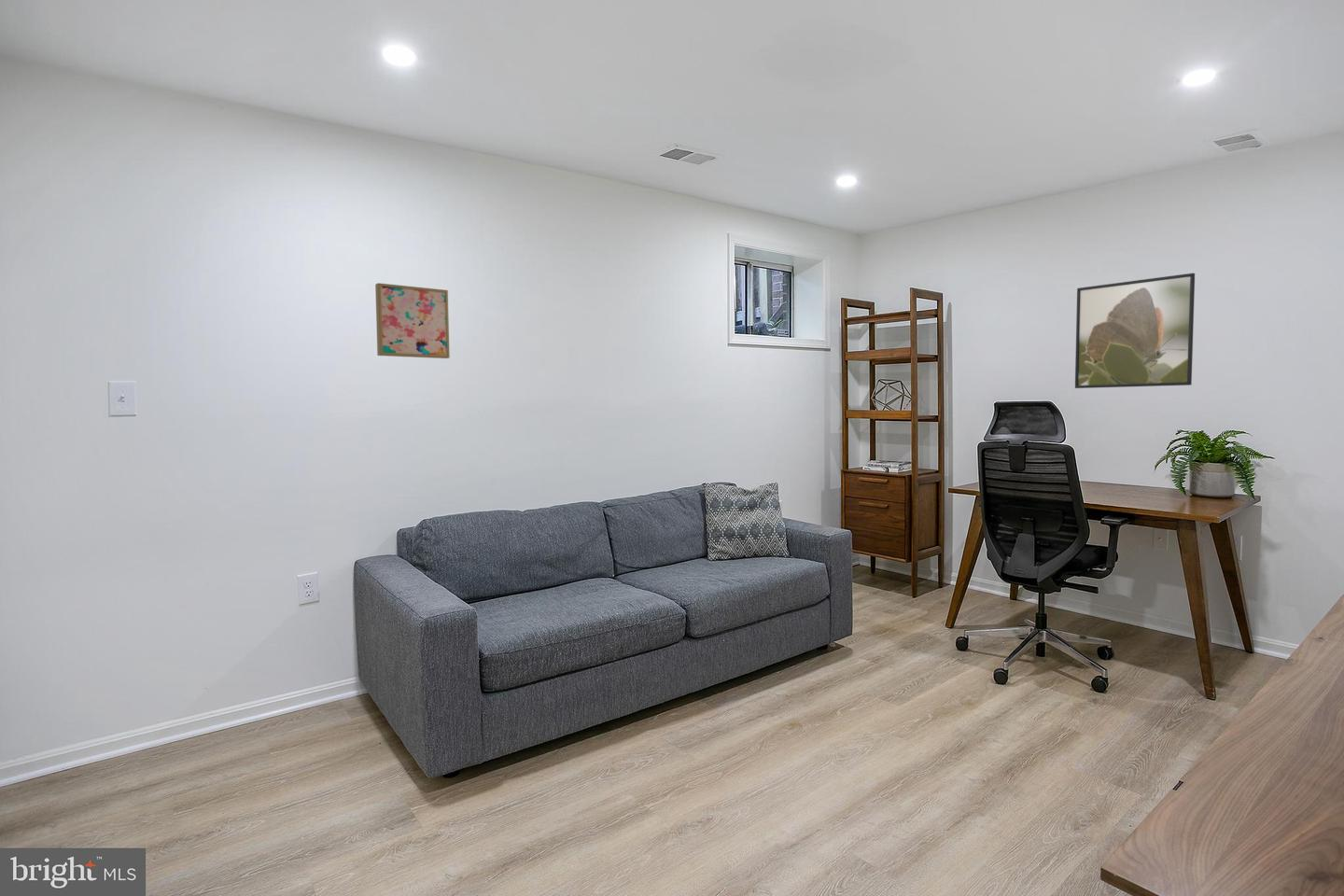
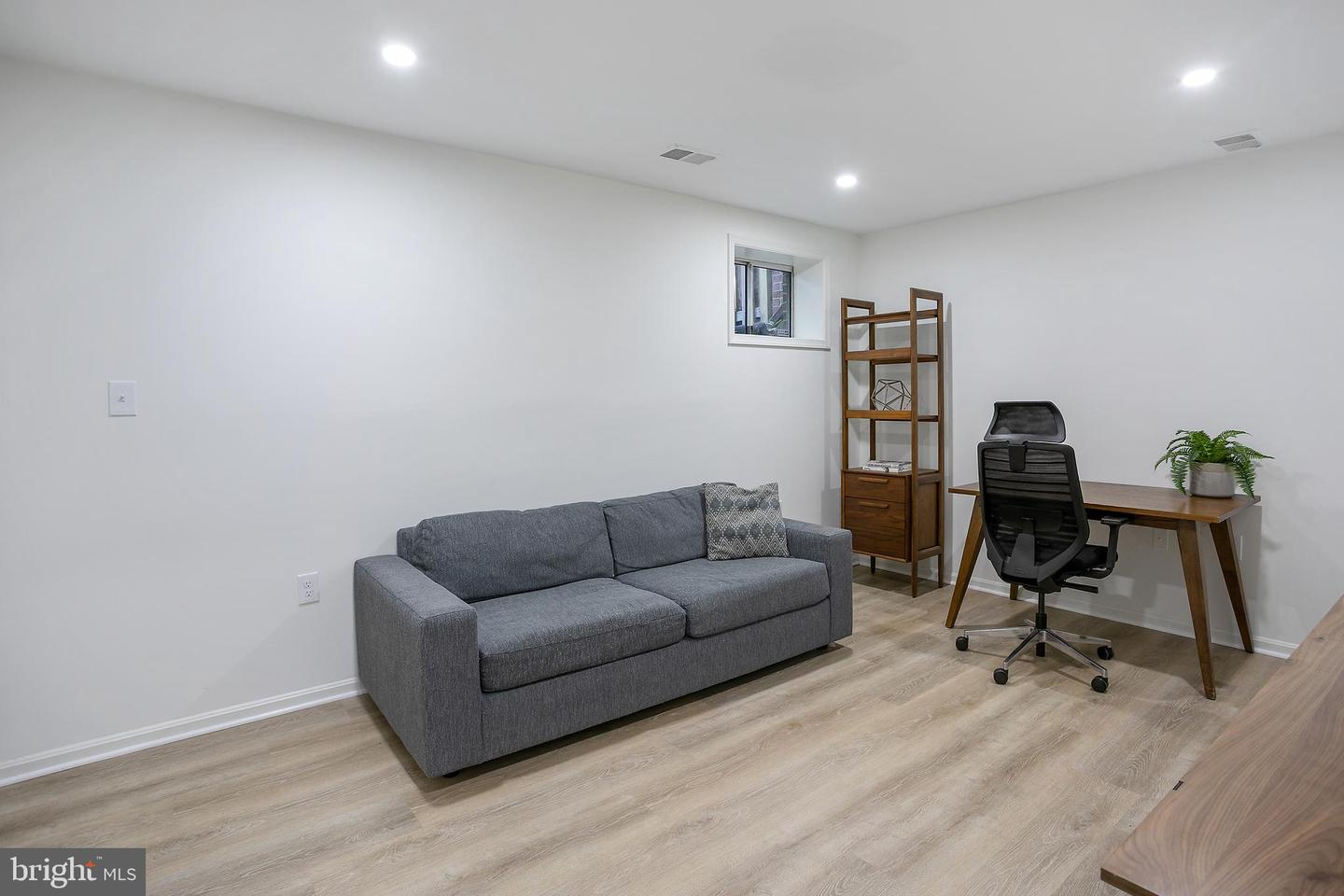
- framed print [1074,273,1196,389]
- wall art [374,282,451,359]
